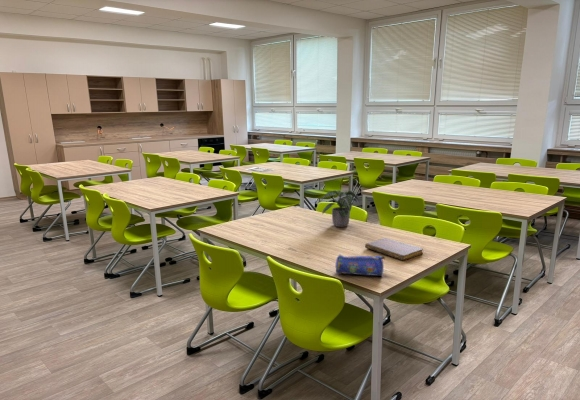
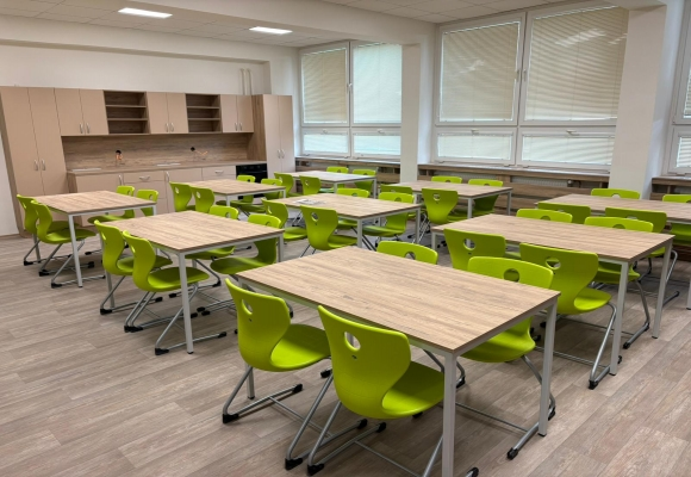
- pencil case [334,254,386,277]
- potted plant [320,189,361,228]
- notebook [364,237,424,261]
